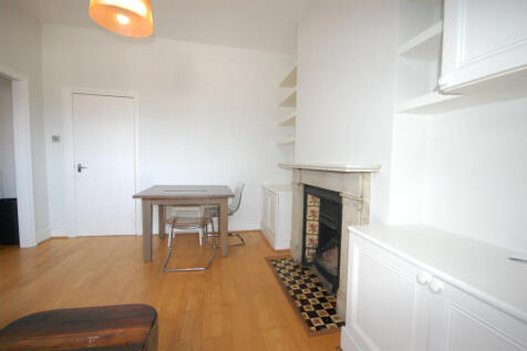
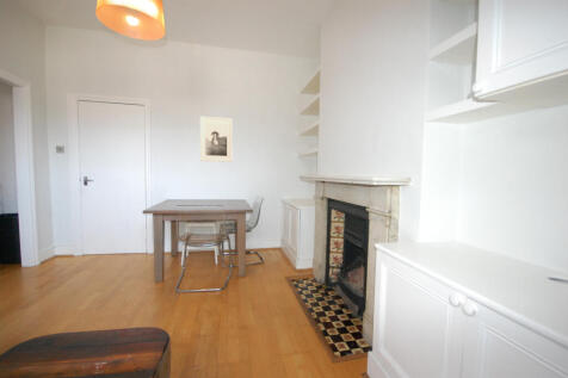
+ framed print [199,116,234,163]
